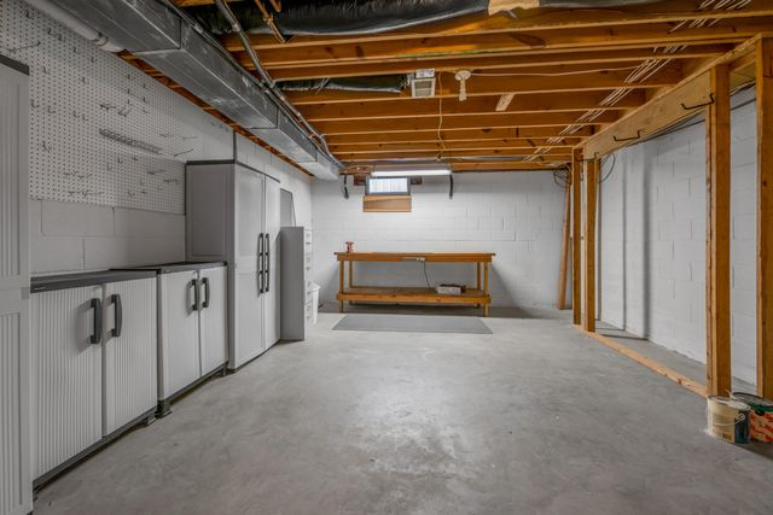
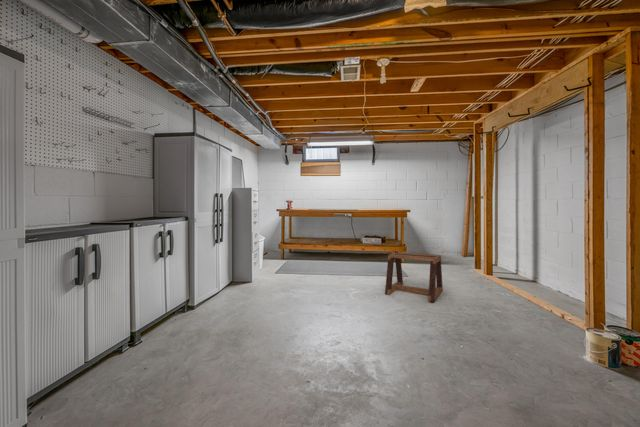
+ stool [384,251,444,303]
